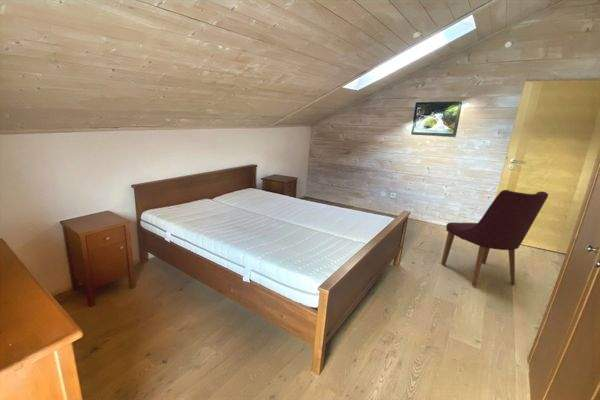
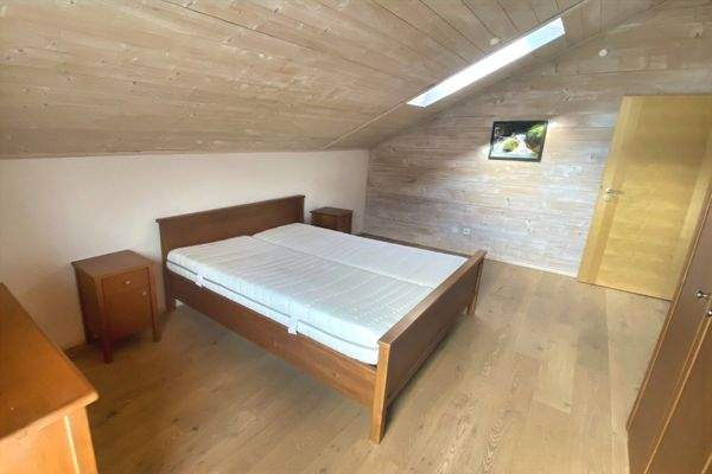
- chair [440,189,549,287]
